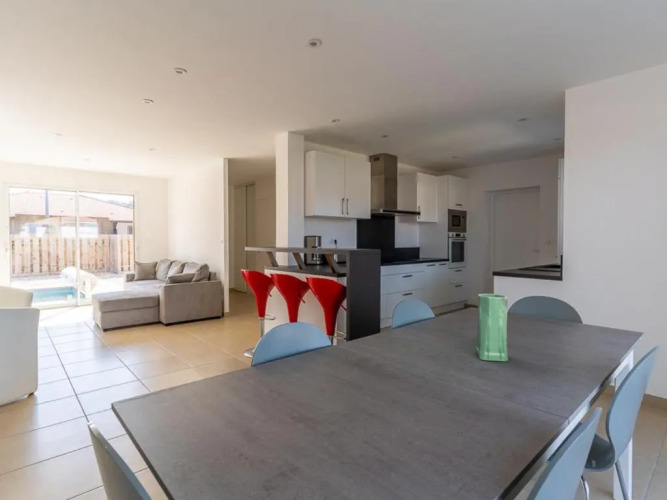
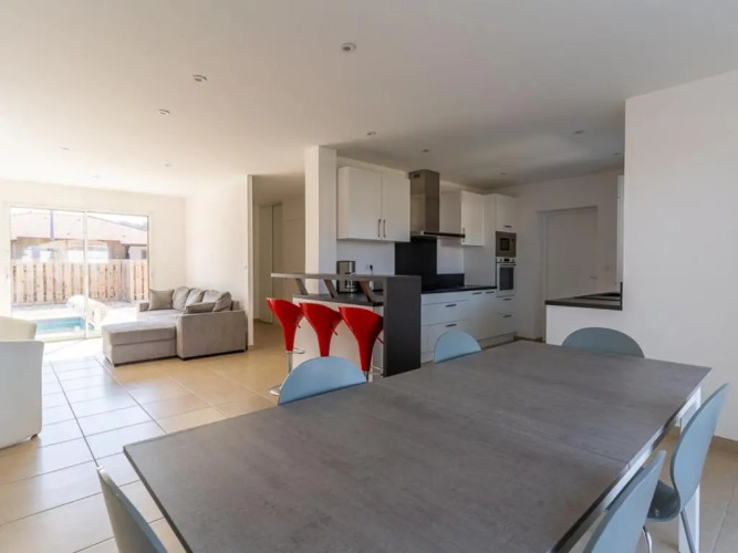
- vase [475,293,509,362]
